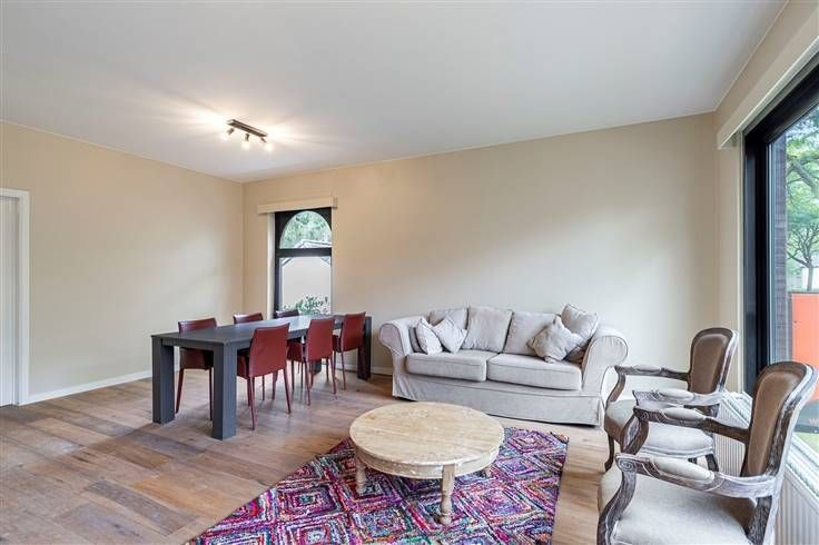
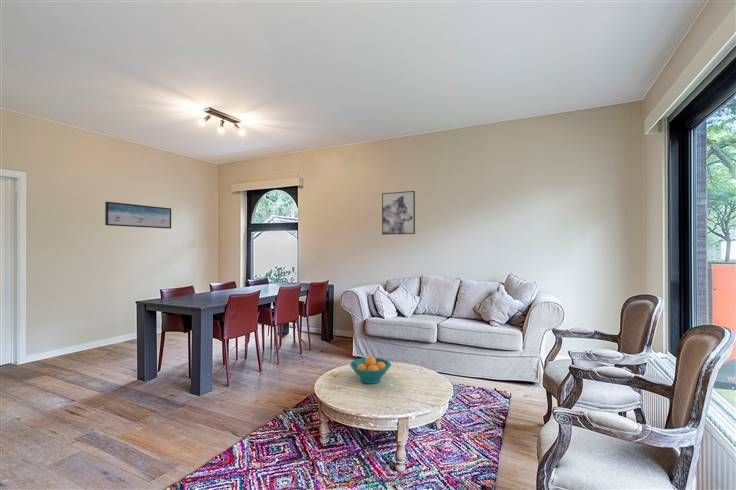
+ wall art [104,201,172,230]
+ fruit bowl [349,355,392,385]
+ wall art [381,190,416,236]
